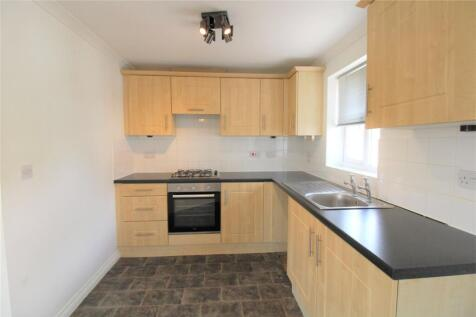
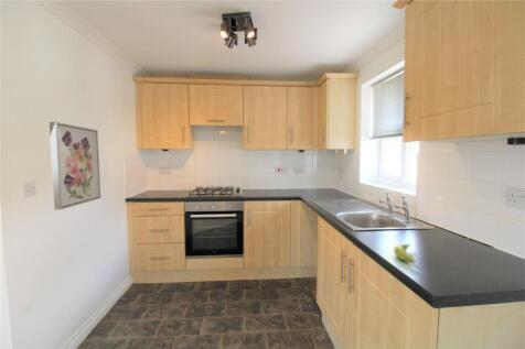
+ wall art [49,121,101,211]
+ banana [393,243,417,263]
